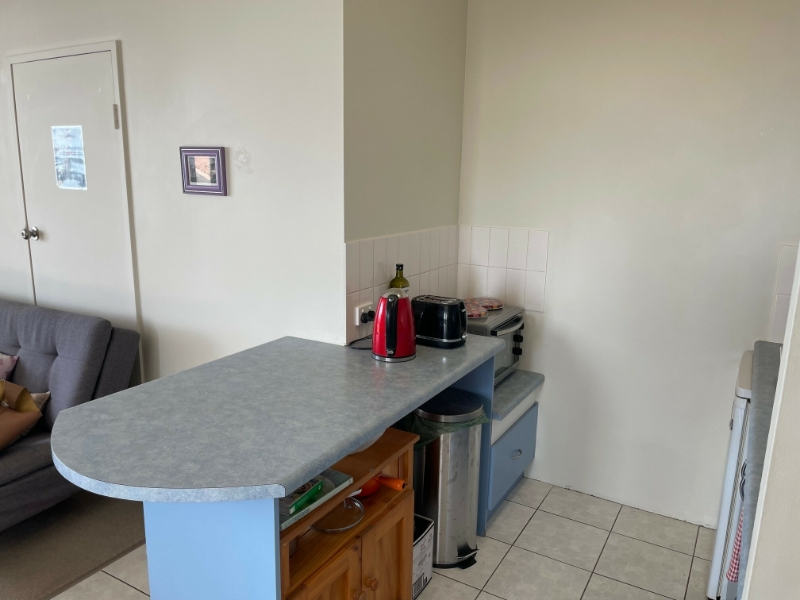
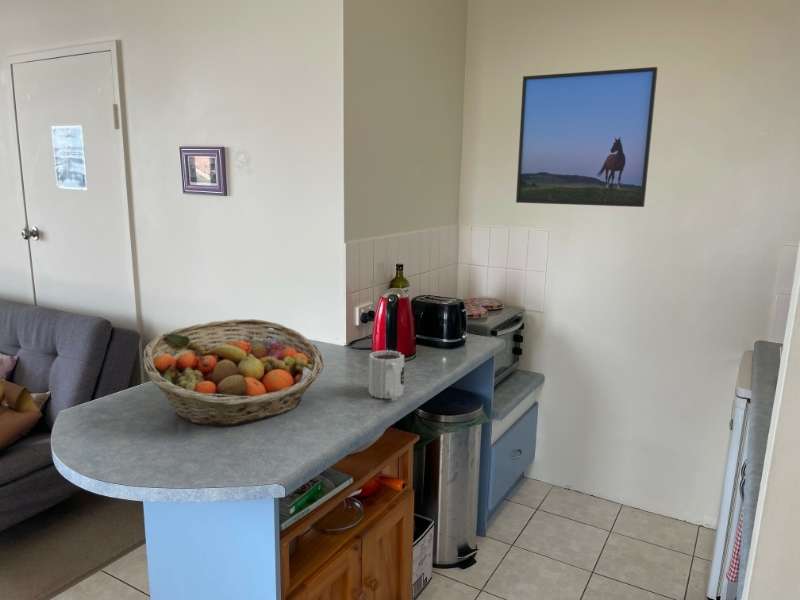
+ mug [368,349,405,401]
+ fruit basket [143,318,325,427]
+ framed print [515,66,659,208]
